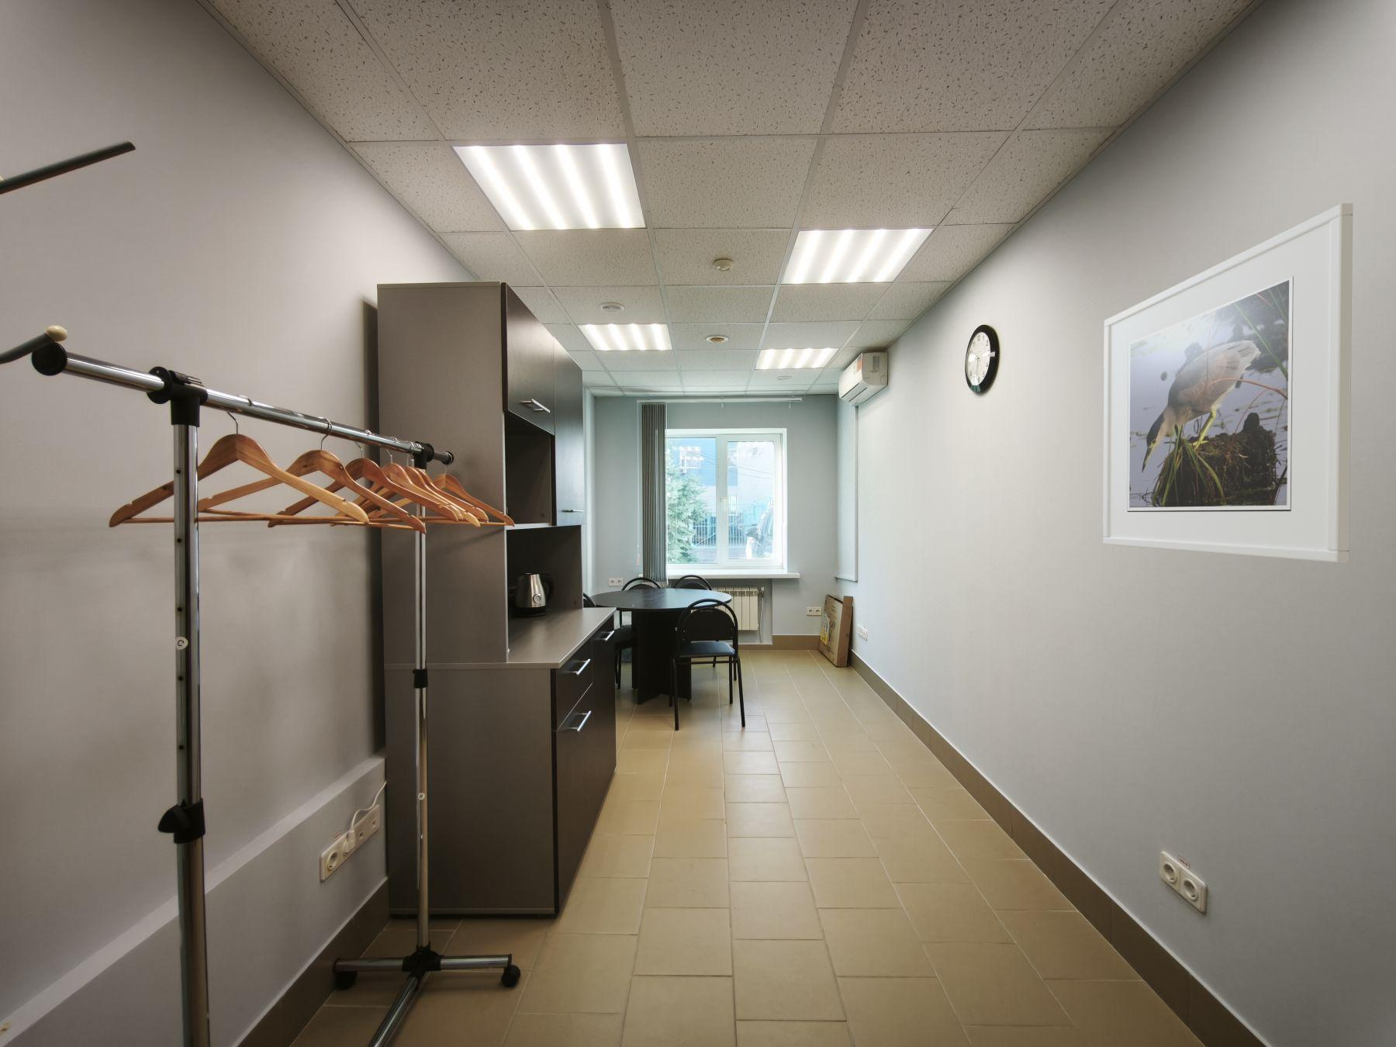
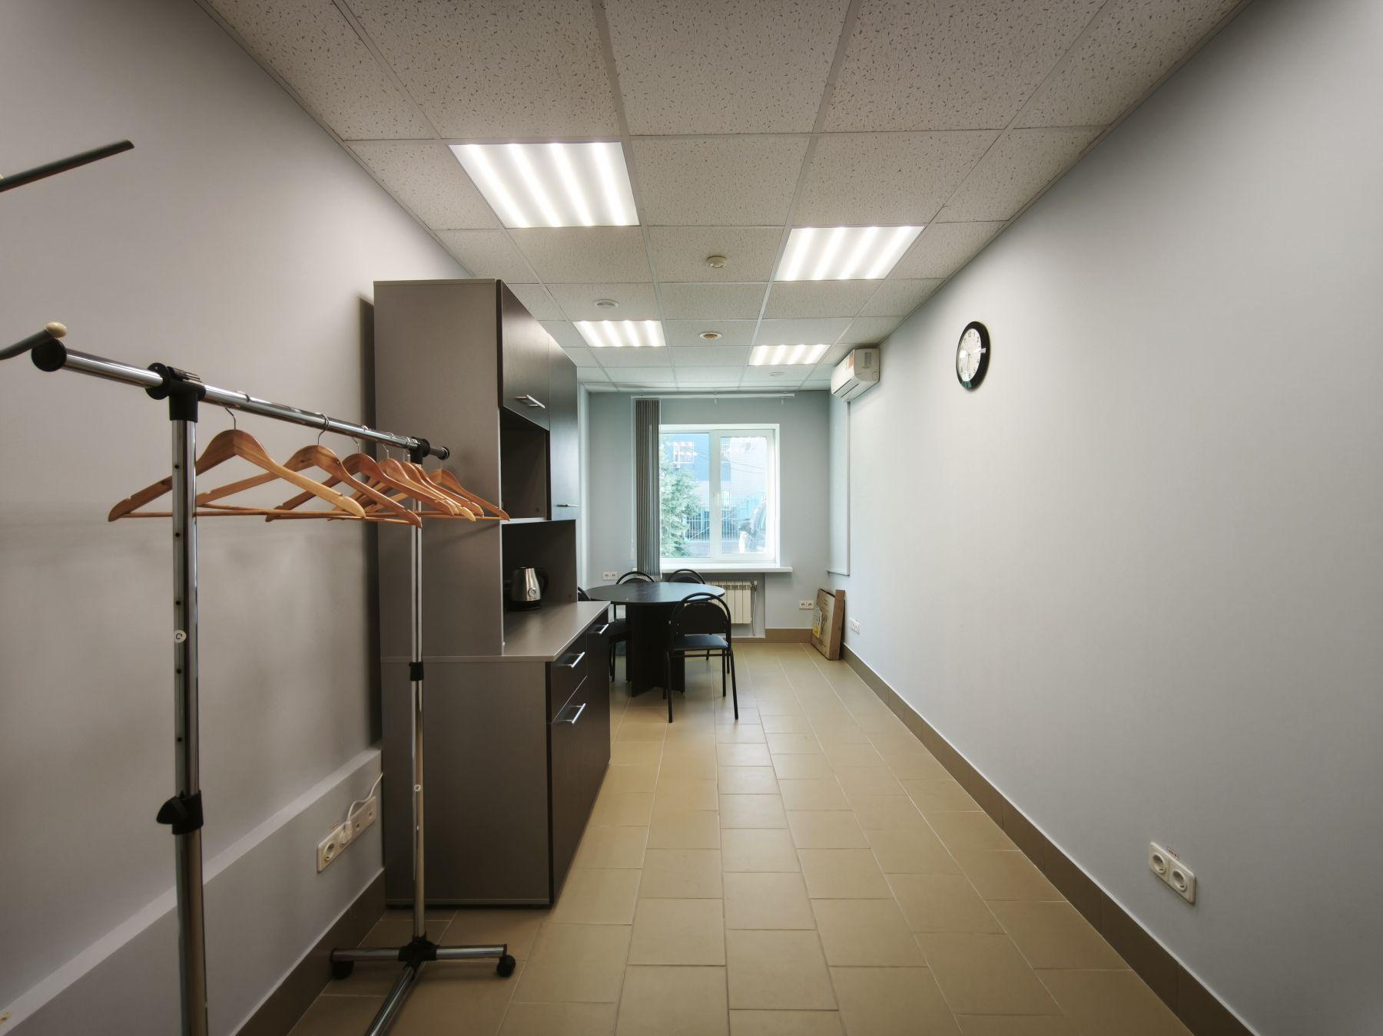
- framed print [1103,202,1353,564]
